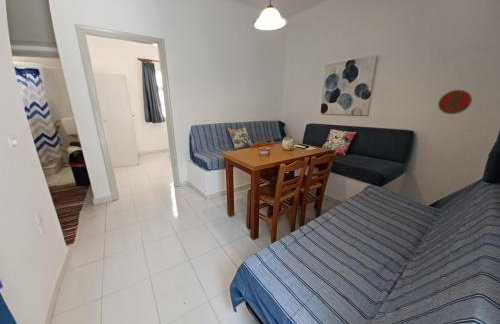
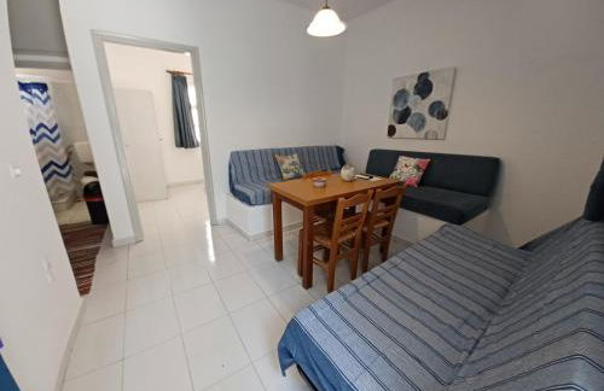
- decorative plate [437,89,473,115]
